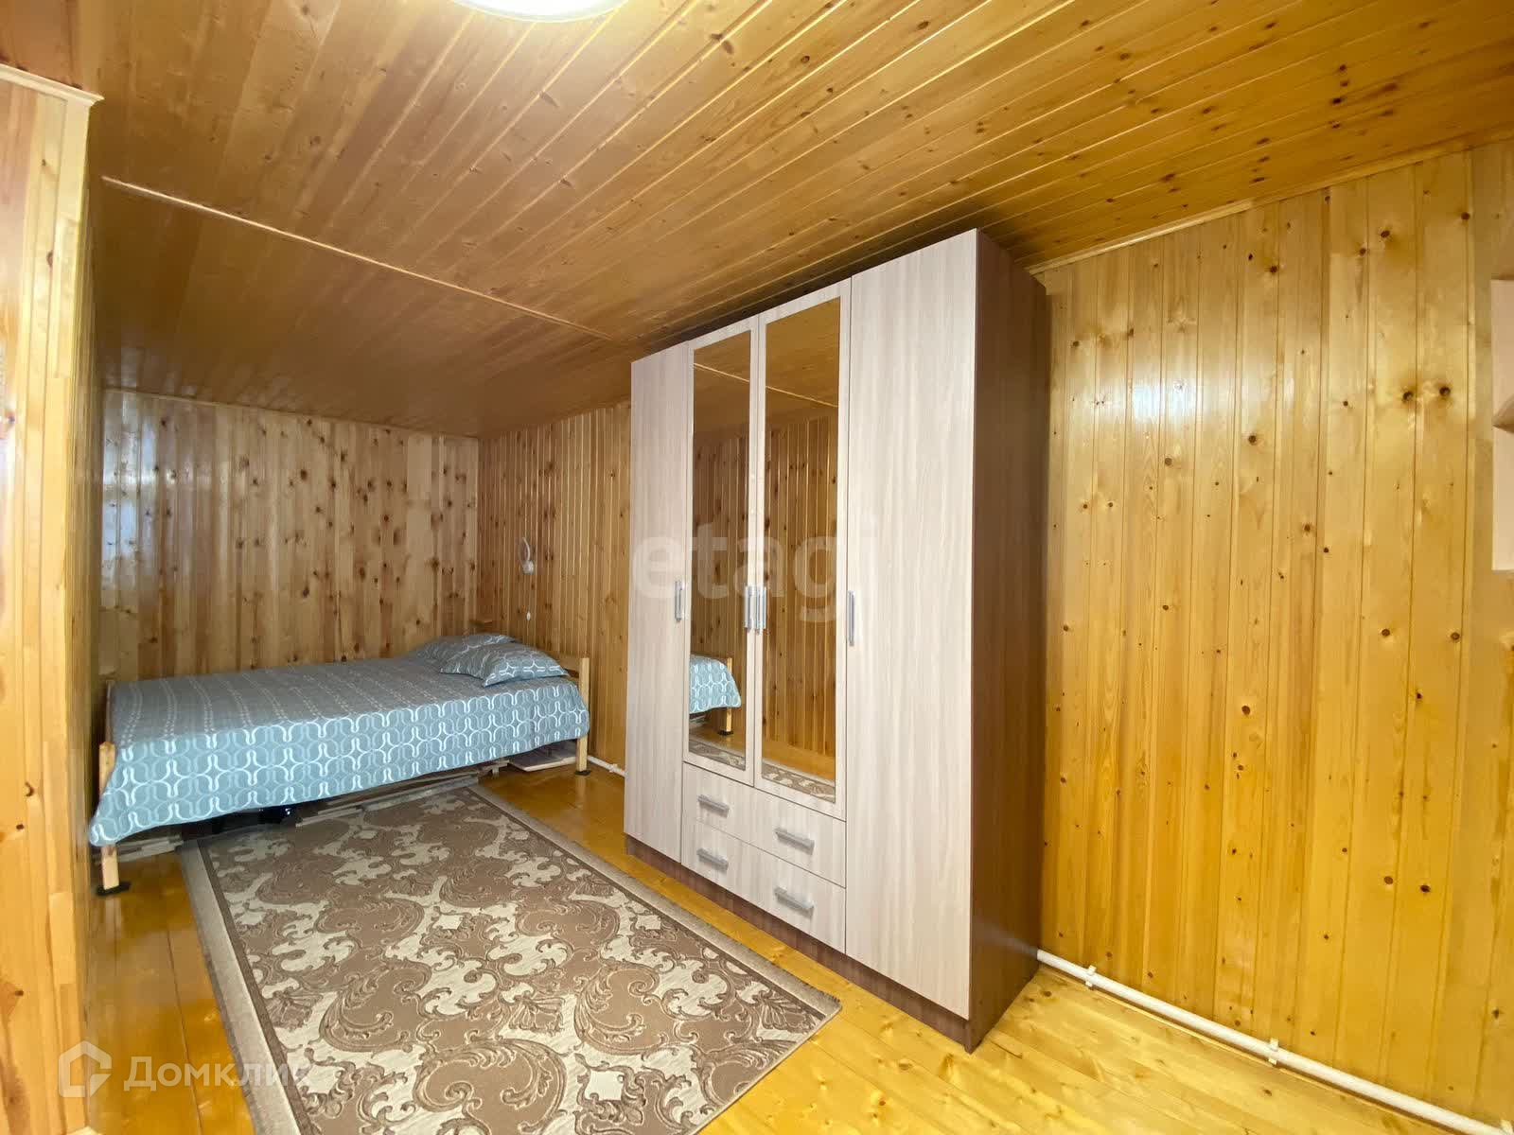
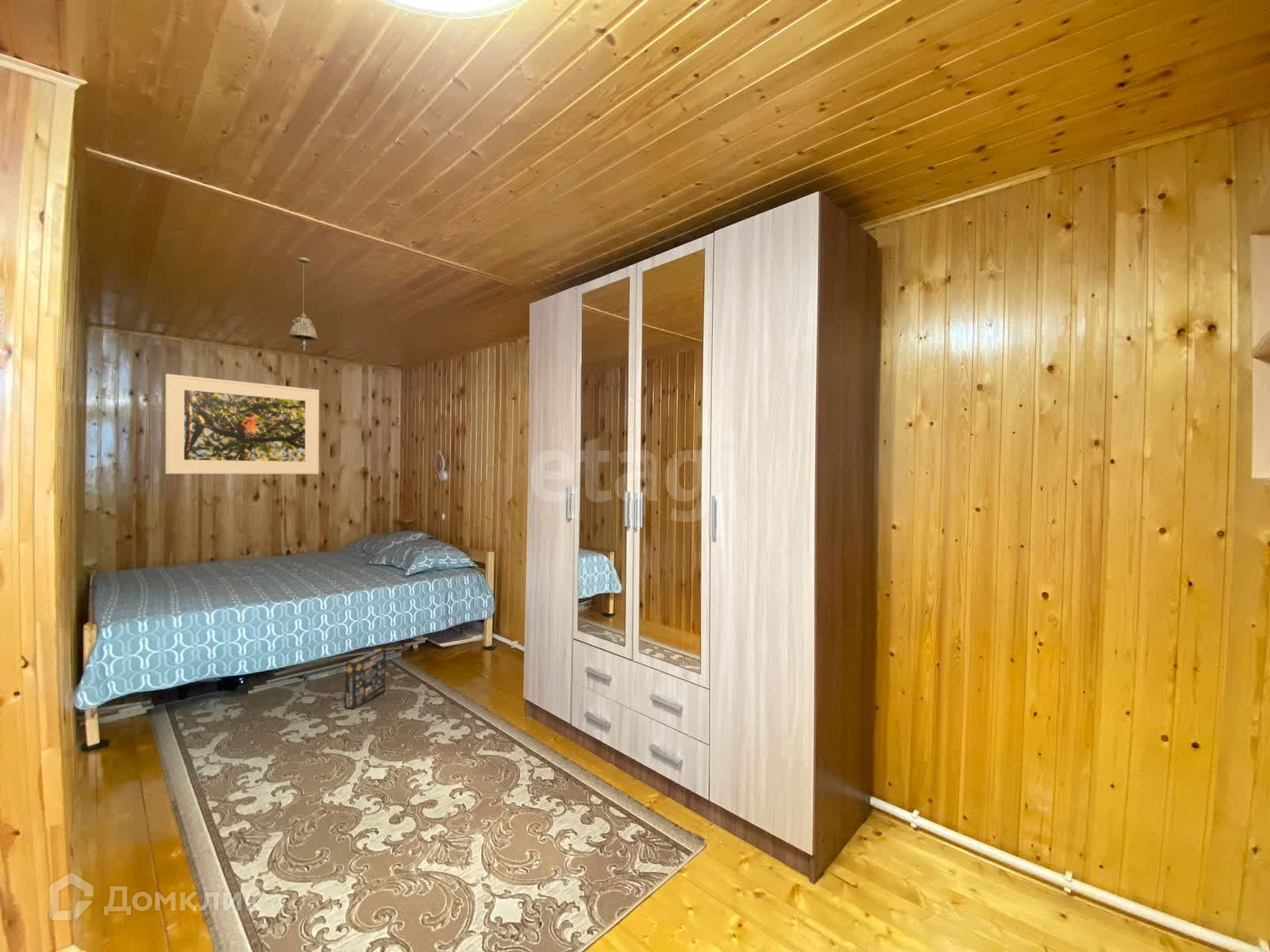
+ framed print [164,373,320,474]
+ pendant light [288,256,318,351]
+ box [344,647,387,710]
